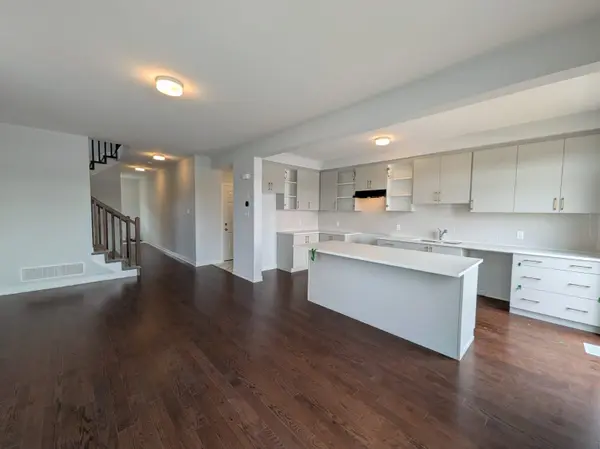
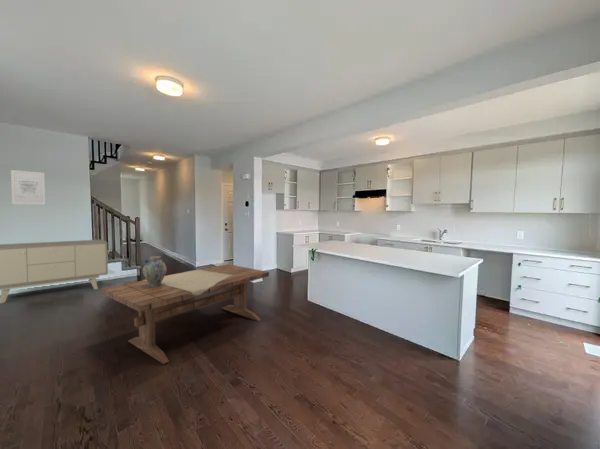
+ ceramic jug [142,255,168,287]
+ dining table [101,263,270,365]
+ sideboard [0,238,109,304]
+ wall art [10,169,46,206]
